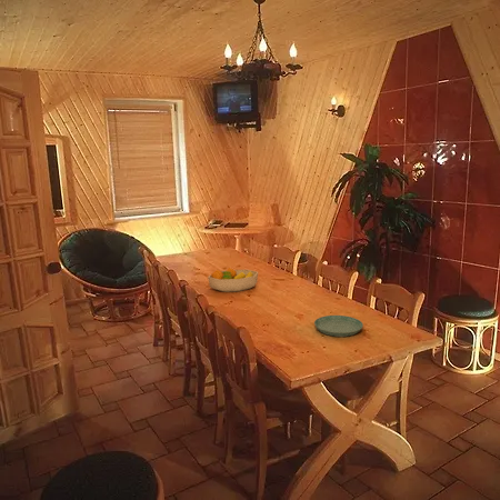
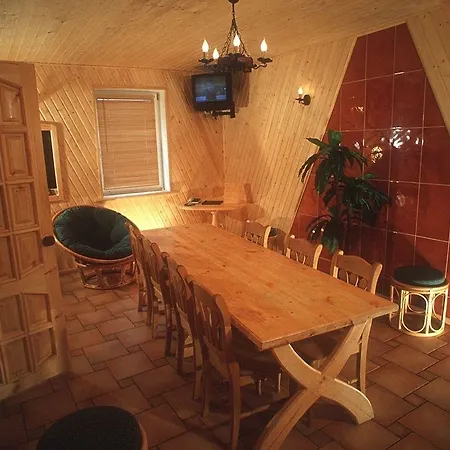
- fruit bowl [207,267,259,293]
- saucer [313,314,364,338]
